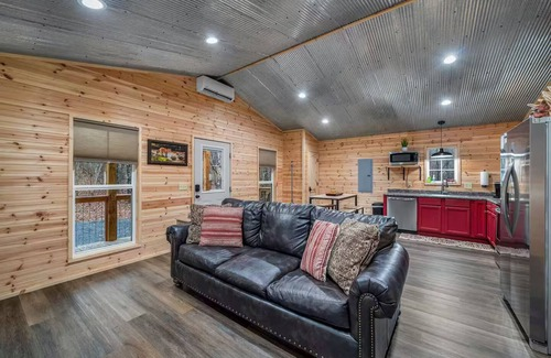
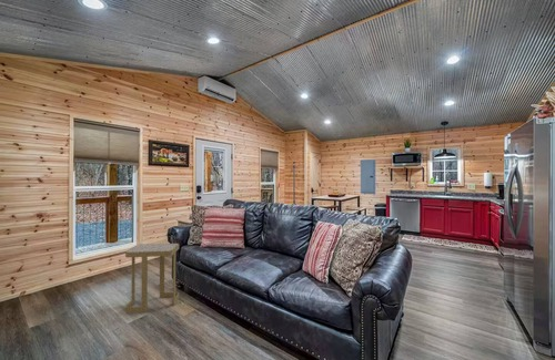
+ side table [124,243,180,313]
